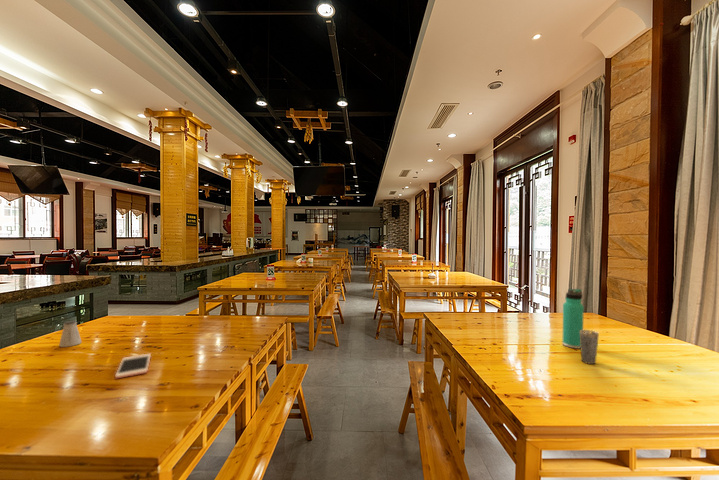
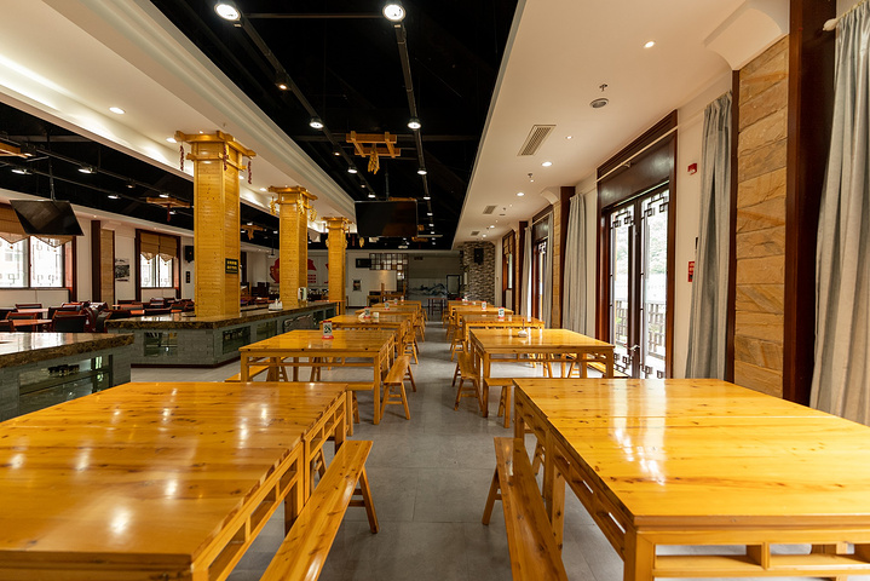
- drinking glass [579,329,600,365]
- saltshaker [58,320,82,348]
- cell phone [114,353,152,379]
- thermos bottle [561,288,585,350]
